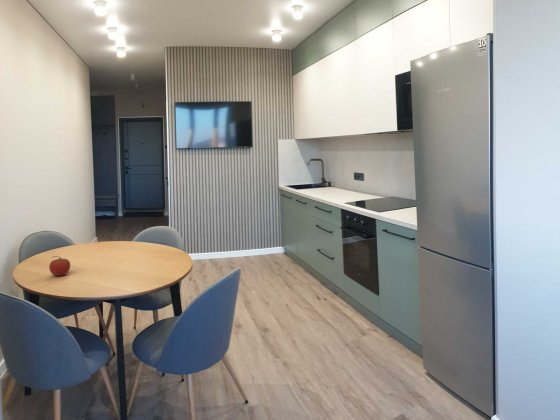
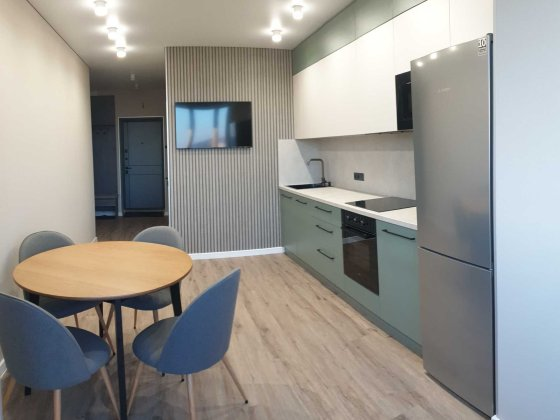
- fruit [48,255,71,277]
